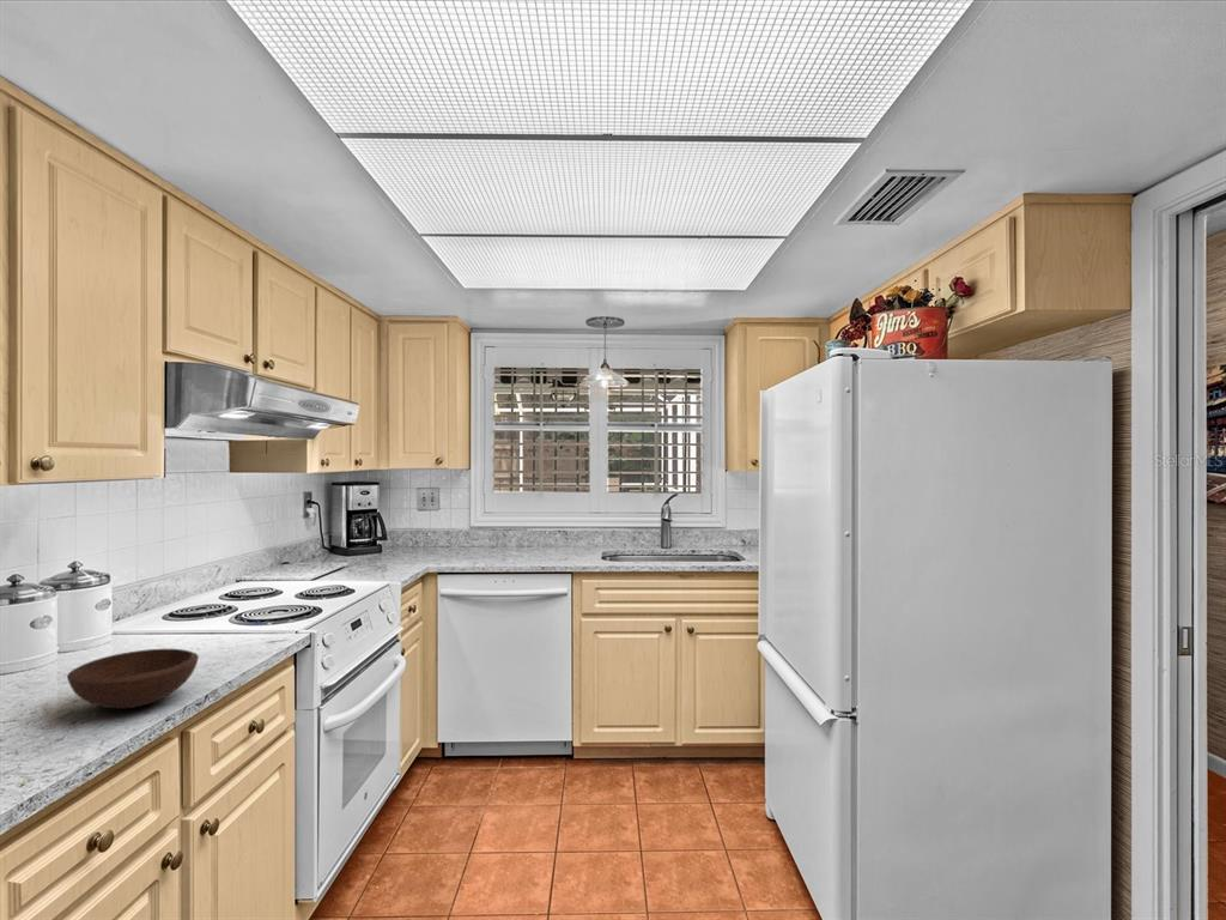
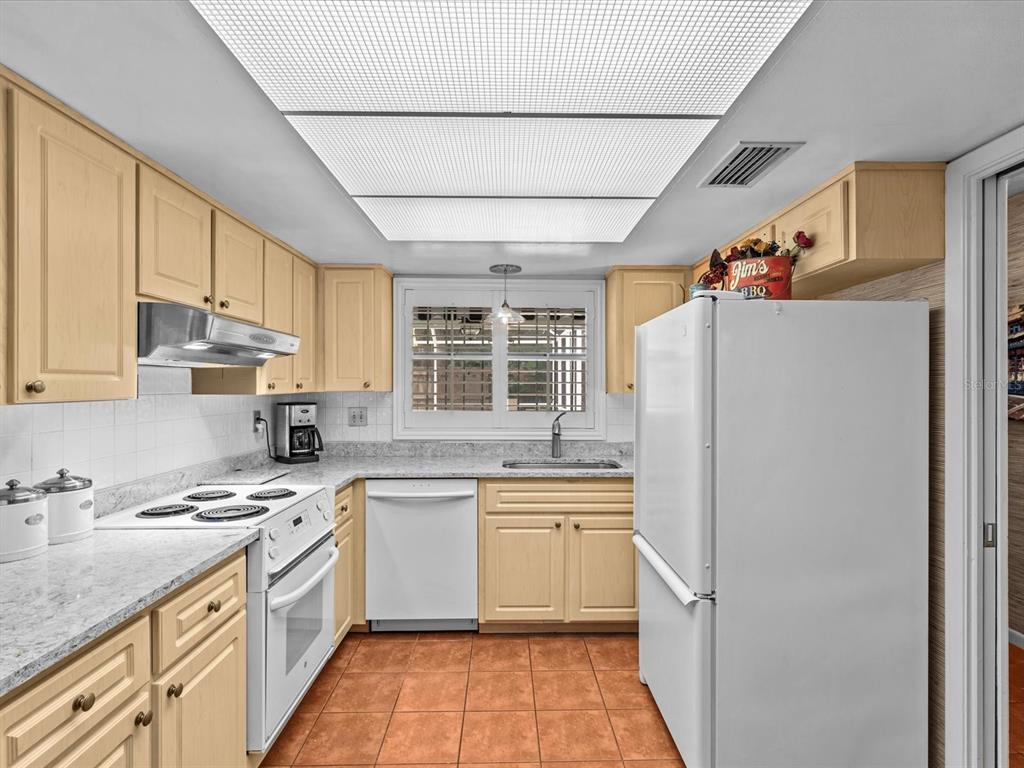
- bowl [66,648,200,710]
